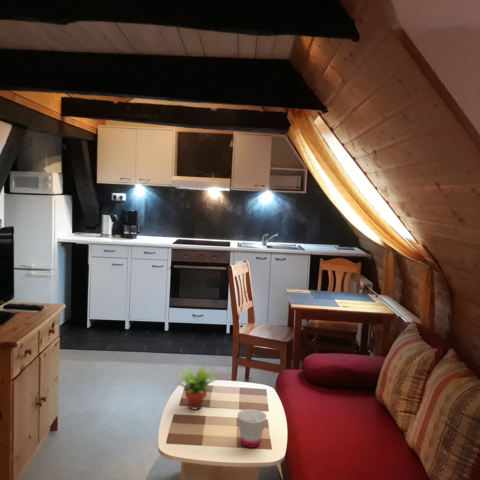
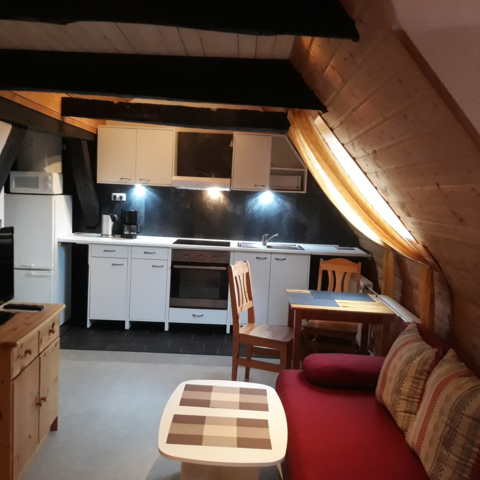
- cup [236,408,268,449]
- succulent plant [173,364,219,411]
